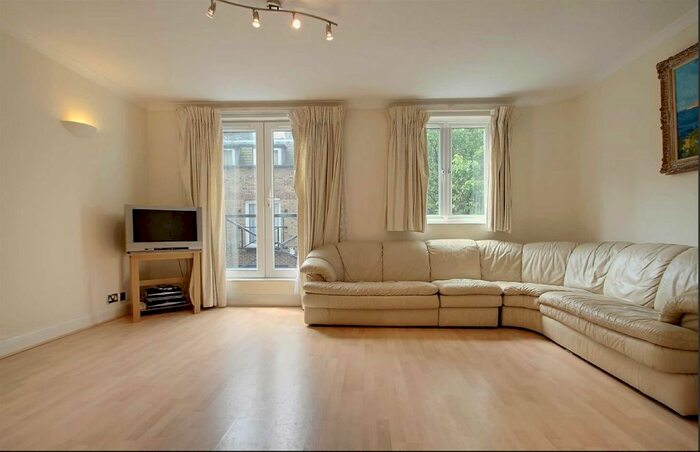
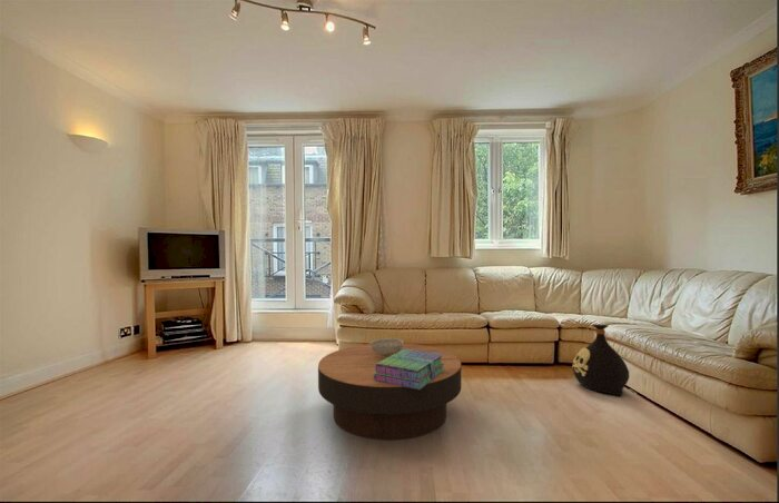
+ stack of books [374,349,445,389]
+ decorative bowl [369,337,405,358]
+ bag [571,324,630,398]
+ coffee table [317,343,462,441]
